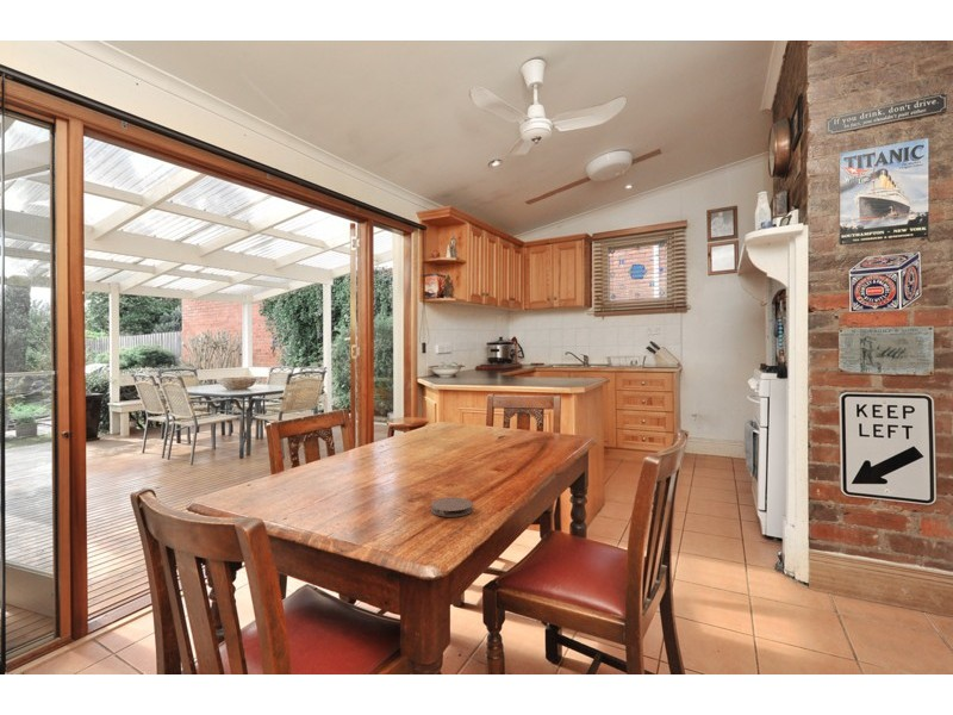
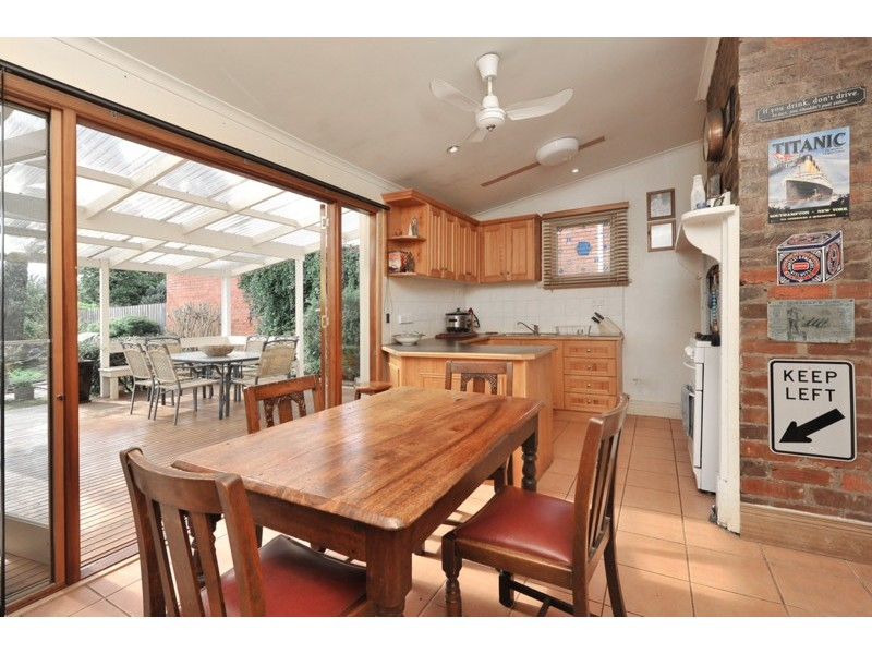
- coaster [430,497,474,518]
